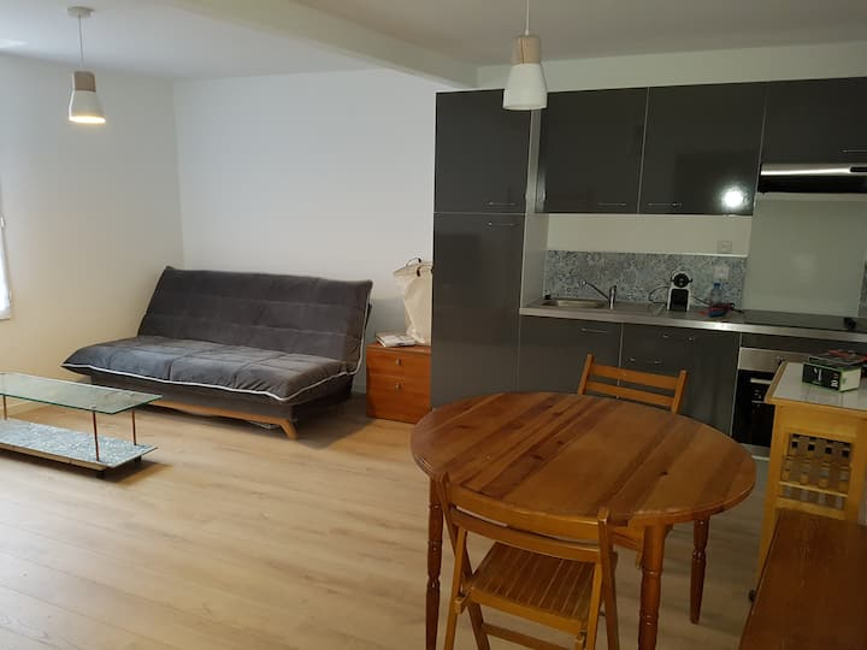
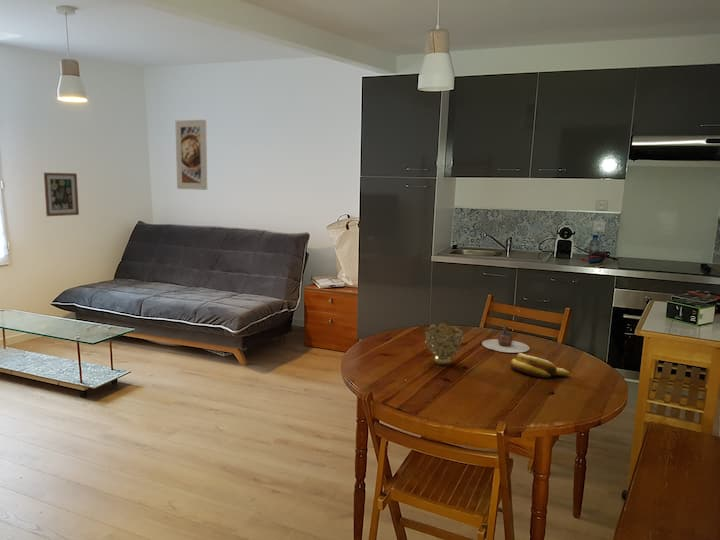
+ teapot [481,324,531,354]
+ banana [509,352,571,379]
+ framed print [174,119,208,191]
+ decorative bowl [424,322,465,366]
+ wall art [43,172,80,217]
